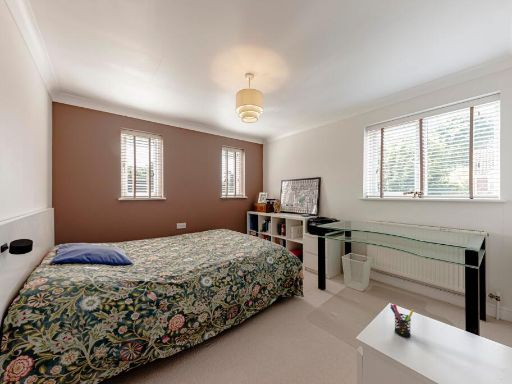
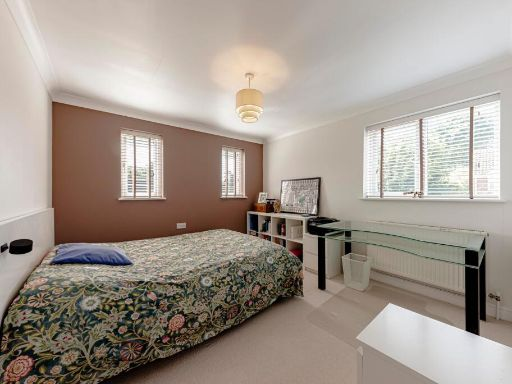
- pen holder [389,304,415,338]
